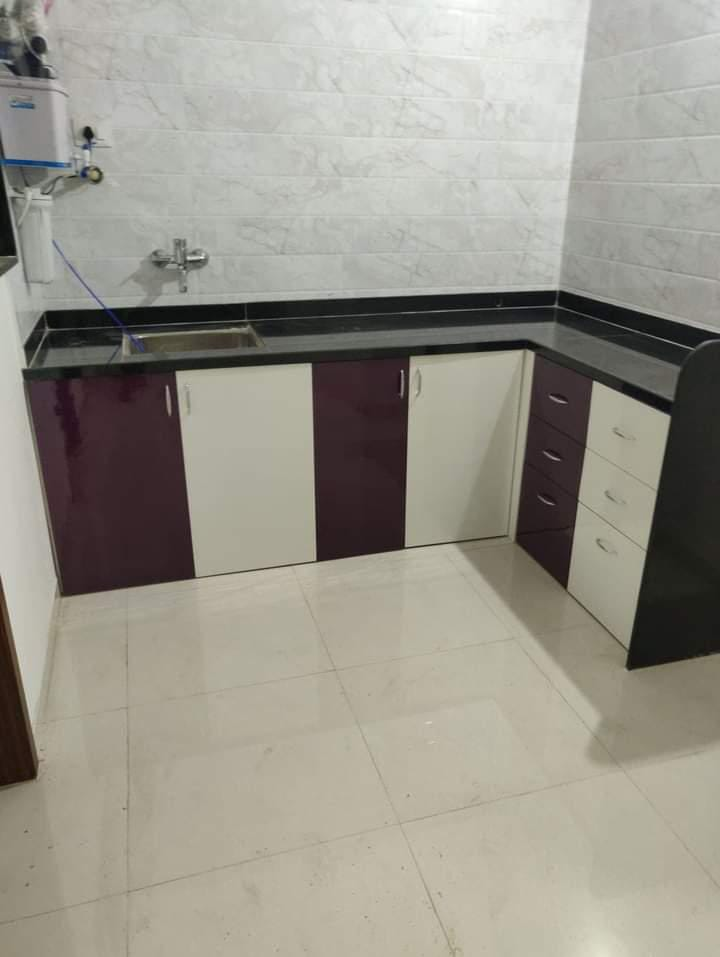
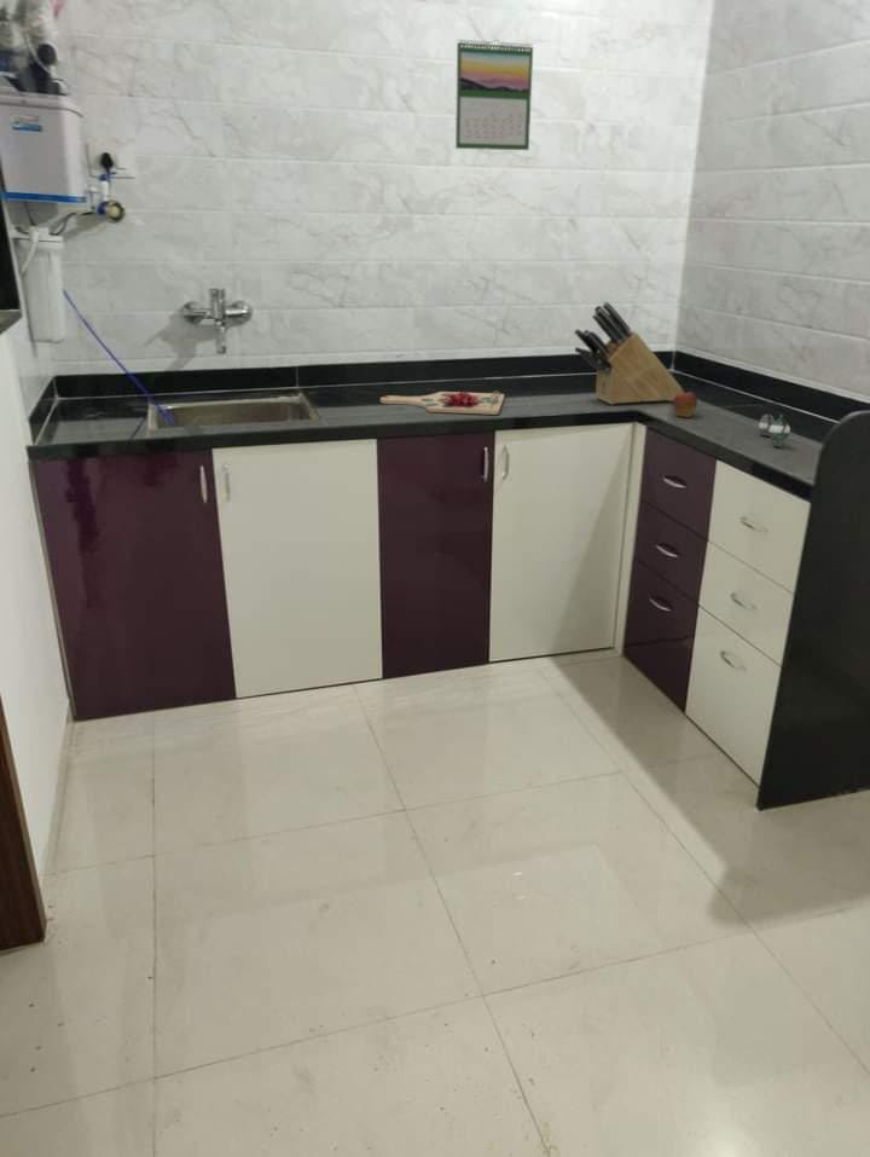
+ teapot [758,412,791,447]
+ cutting board [379,389,505,416]
+ calendar [454,39,534,151]
+ knife block [573,301,685,406]
+ fruit [672,387,698,418]
